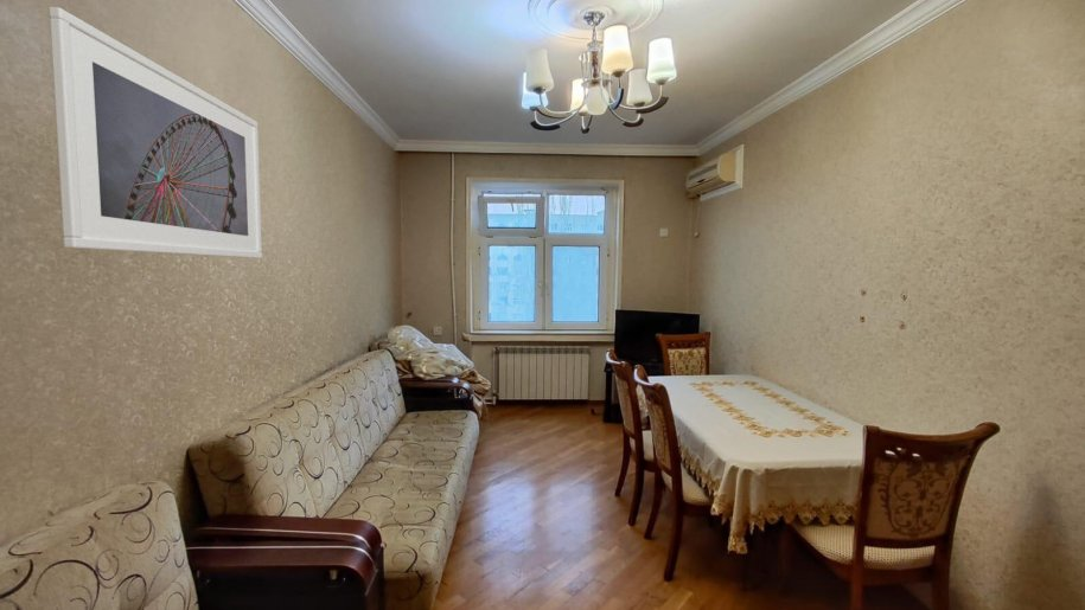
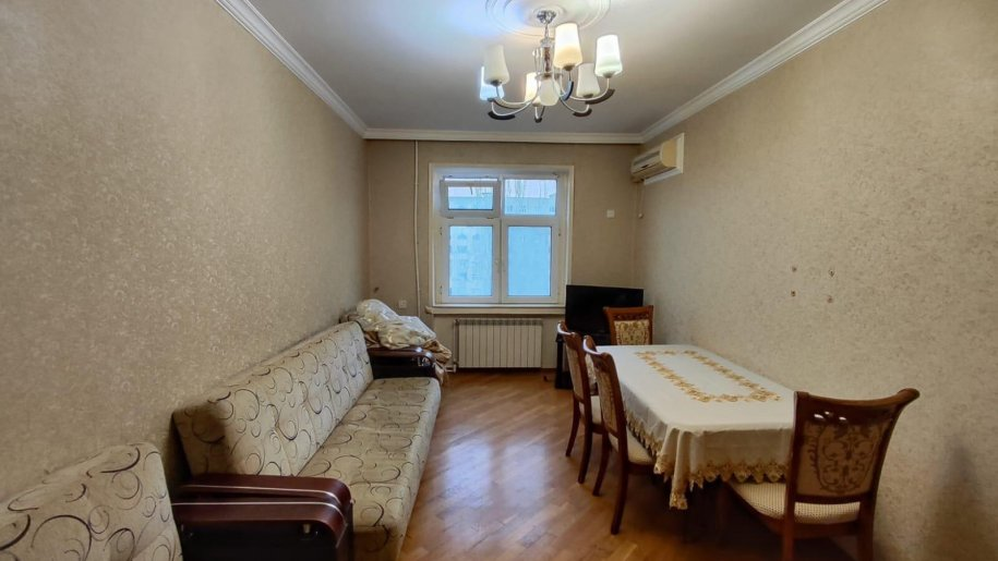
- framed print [47,6,263,259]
